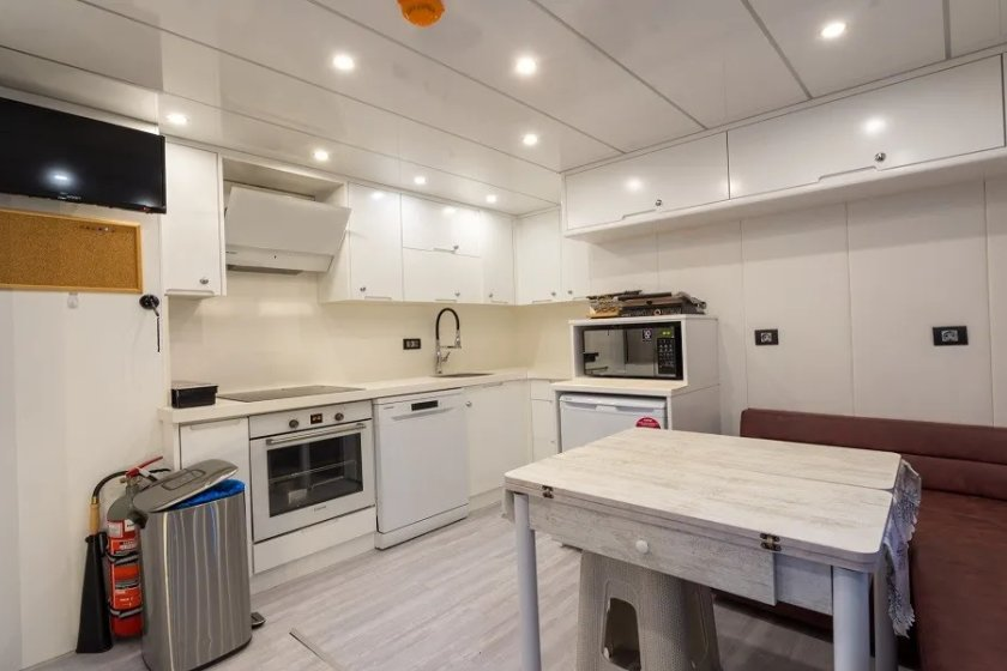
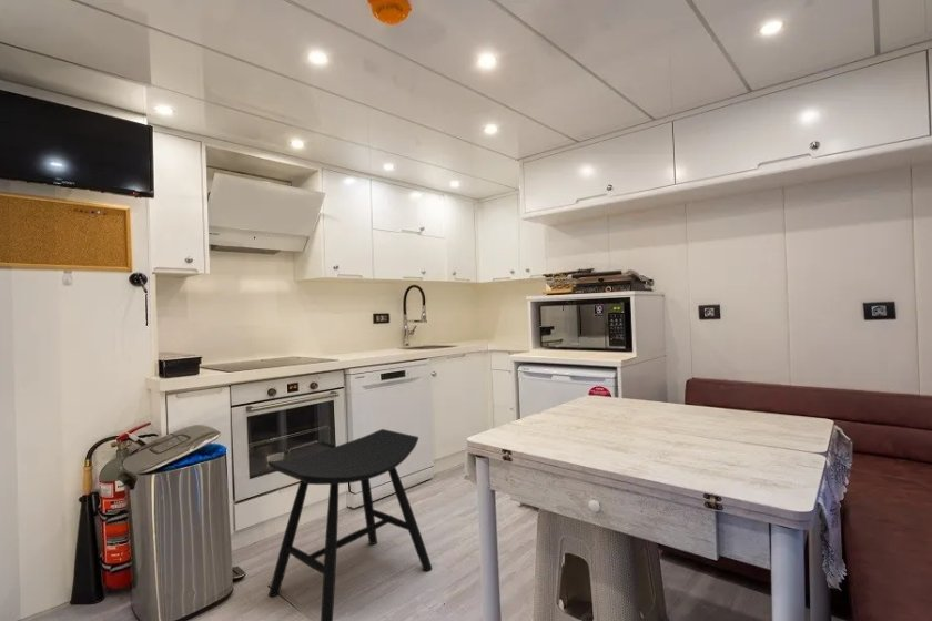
+ stool [266,428,433,621]
